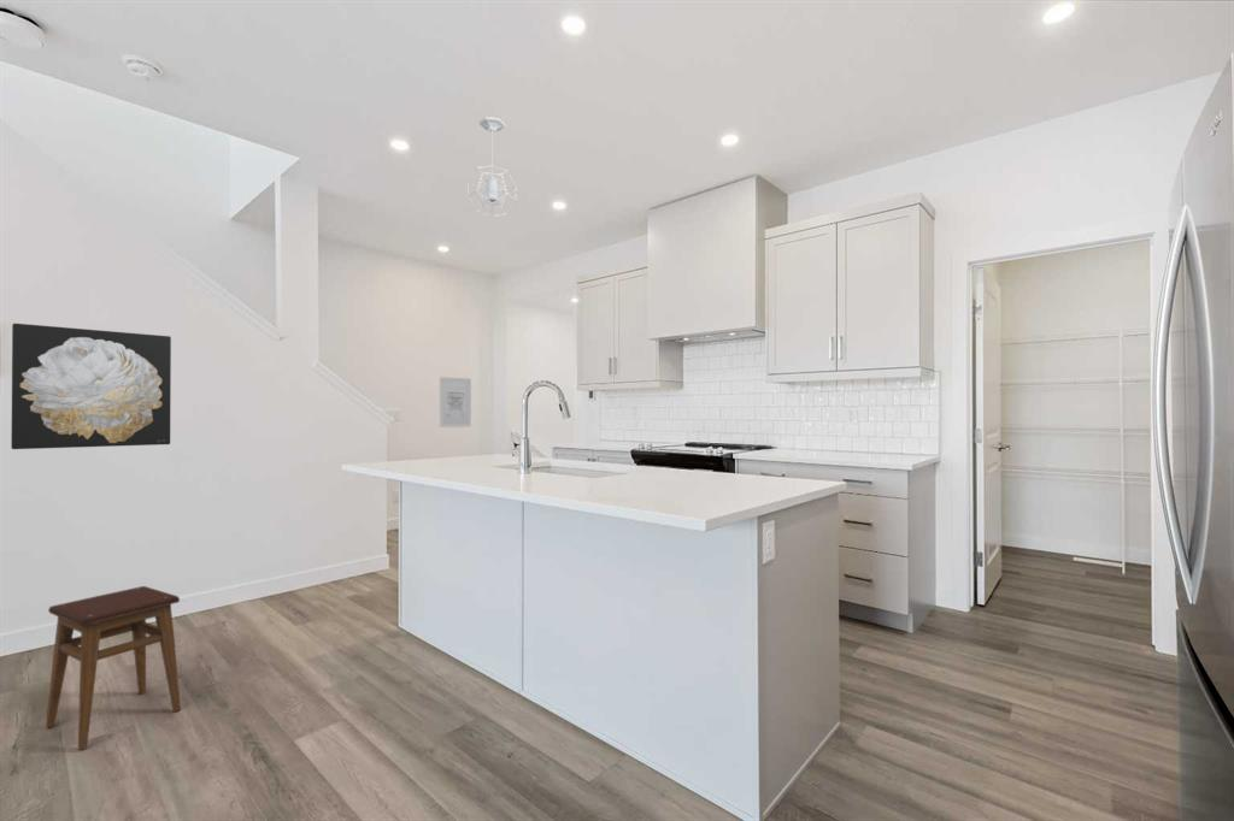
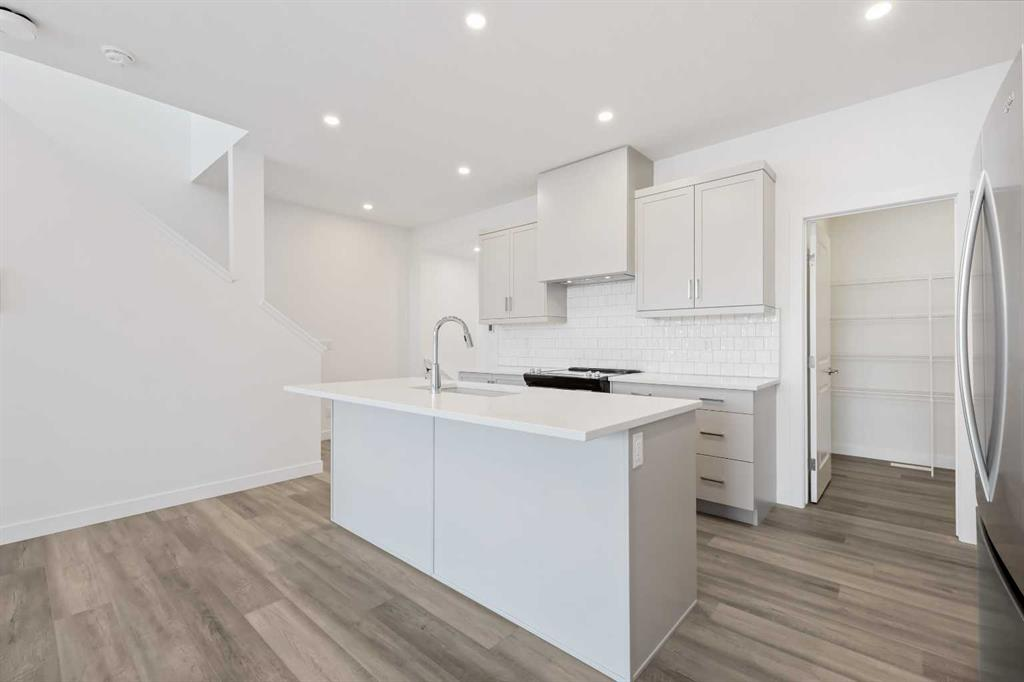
- pendant light [466,116,518,218]
- stool [45,585,182,750]
- wall art [439,376,472,429]
- wall art [10,323,172,450]
